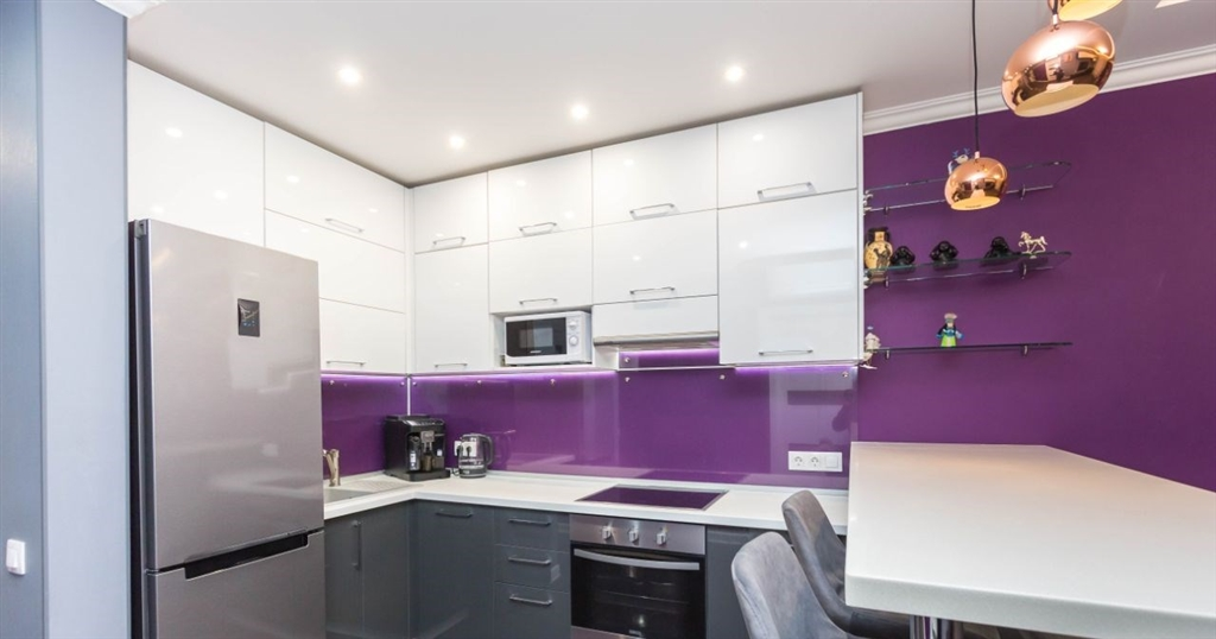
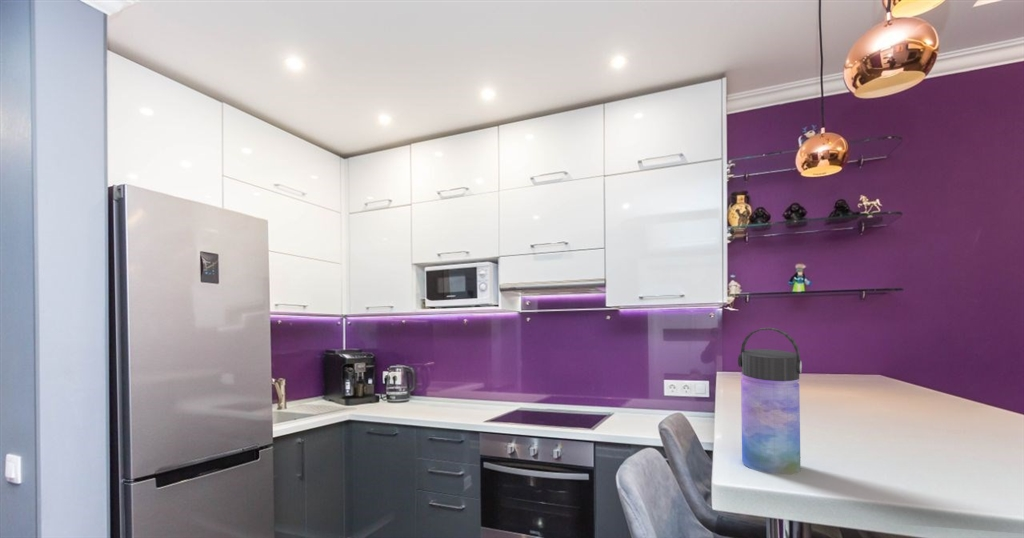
+ water bottle [737,327,803,475]
